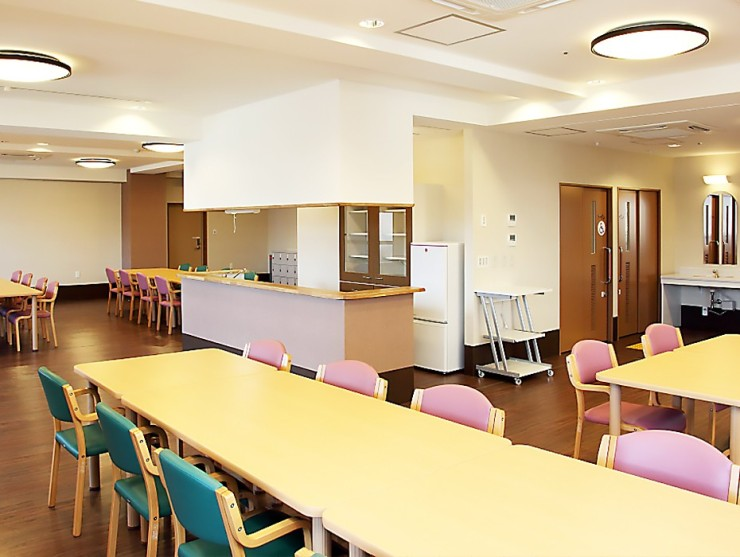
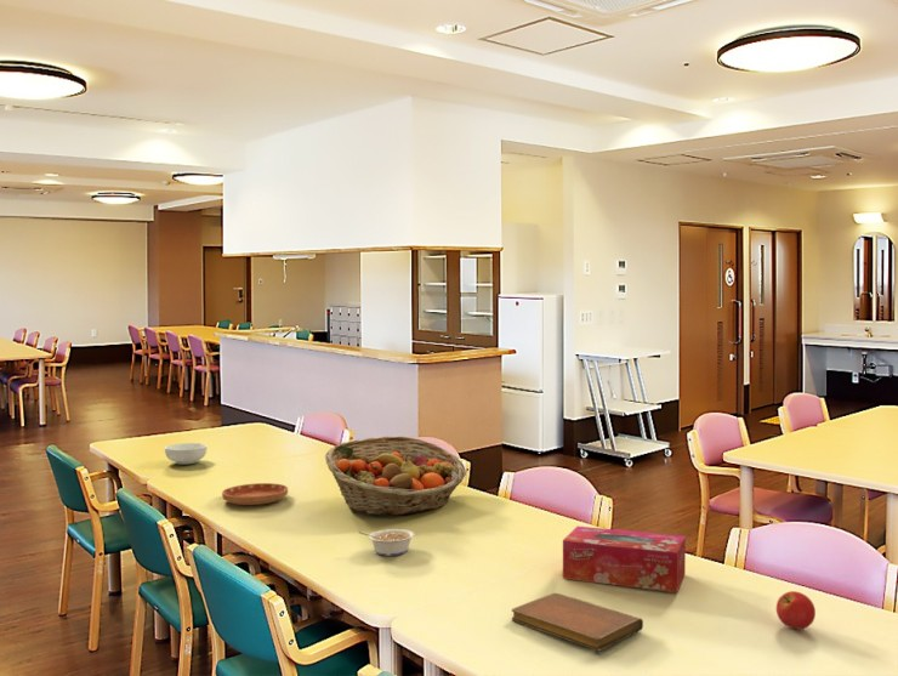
+ cereal bowl [164,442,208,466]
+ saucer [221,482,289,506]
+ notebook [511,592,644,652]
+ legume [358,528,416,557]
+ fruit basket [324,436,467,517]
+ tissue box [562,526,687,593]
+ fruit [775,590,817,631]
